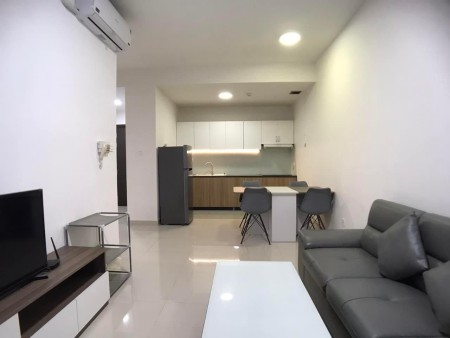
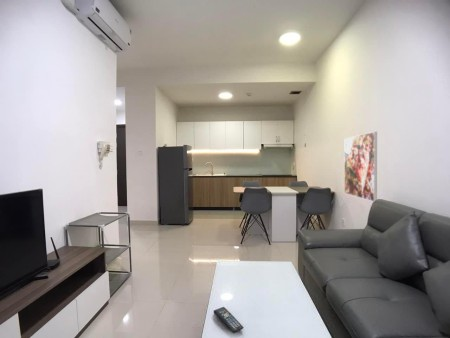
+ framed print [344,131,378,202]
+ remote control [213,306,244,334]
